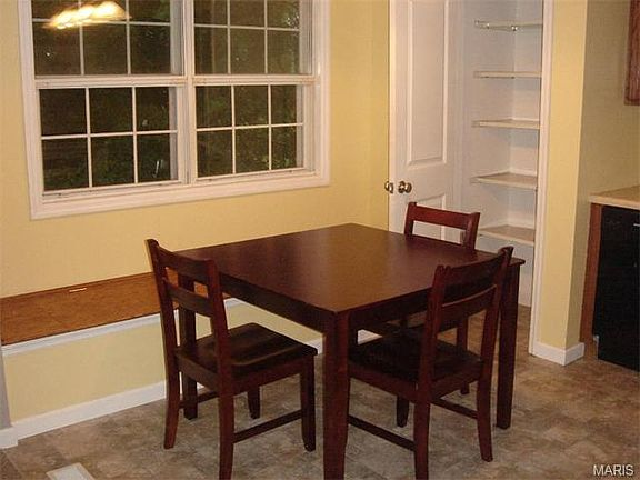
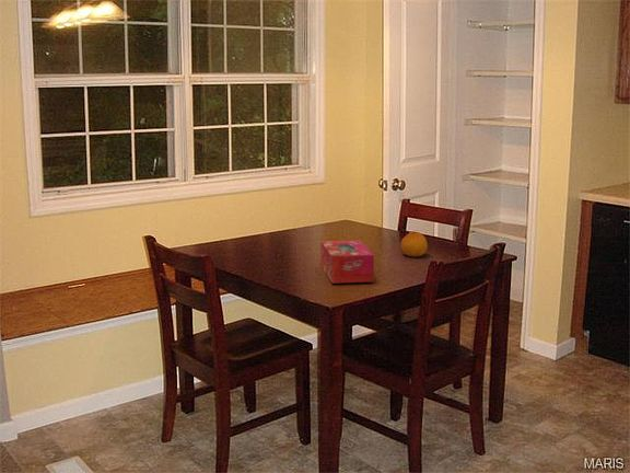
+ fruit [400,230,429,257]
+ tissue box [320,240,375,285]
